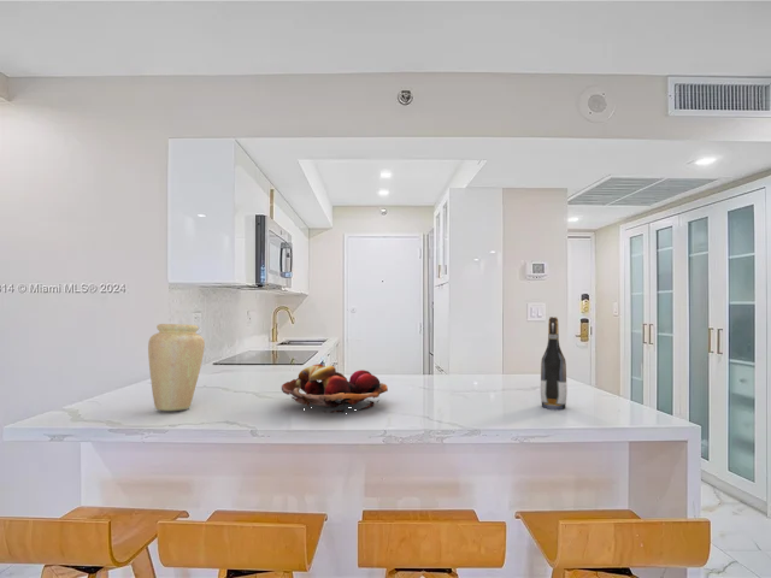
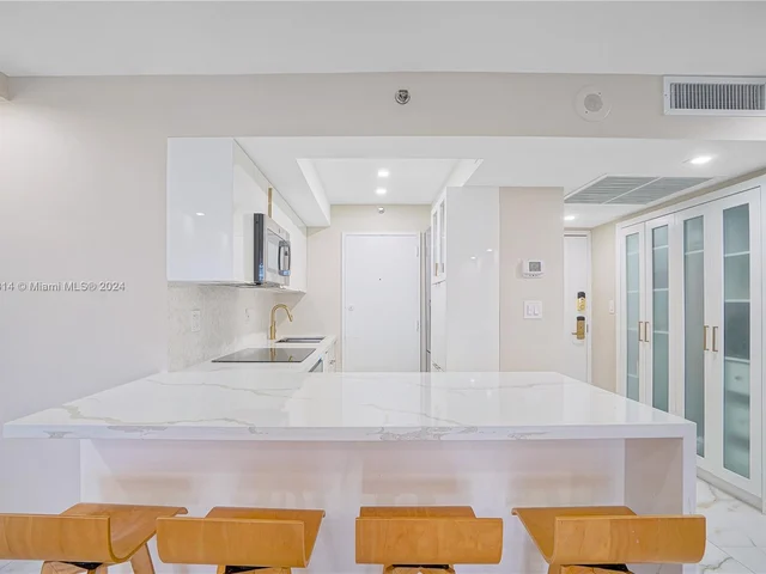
- fruit basket [281,362,389,414]
- vase [147,323,206,412]
- wine bottle [540,315,567,411]
